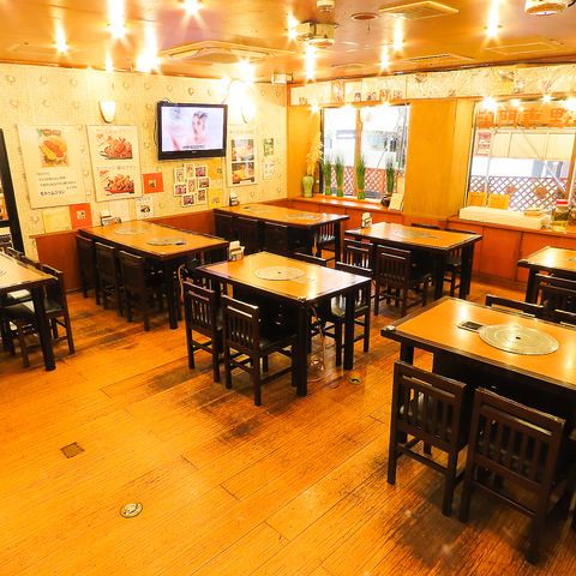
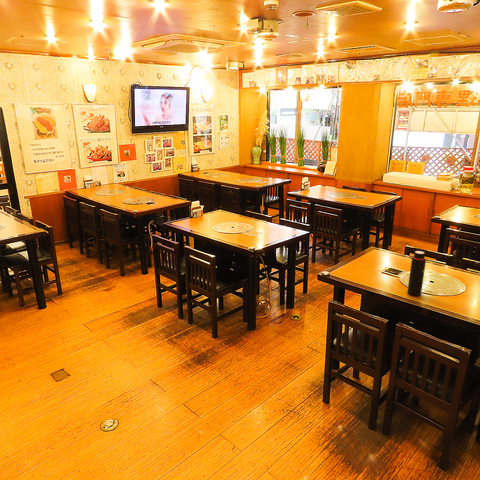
+ water bottle [406,250,427,297]
